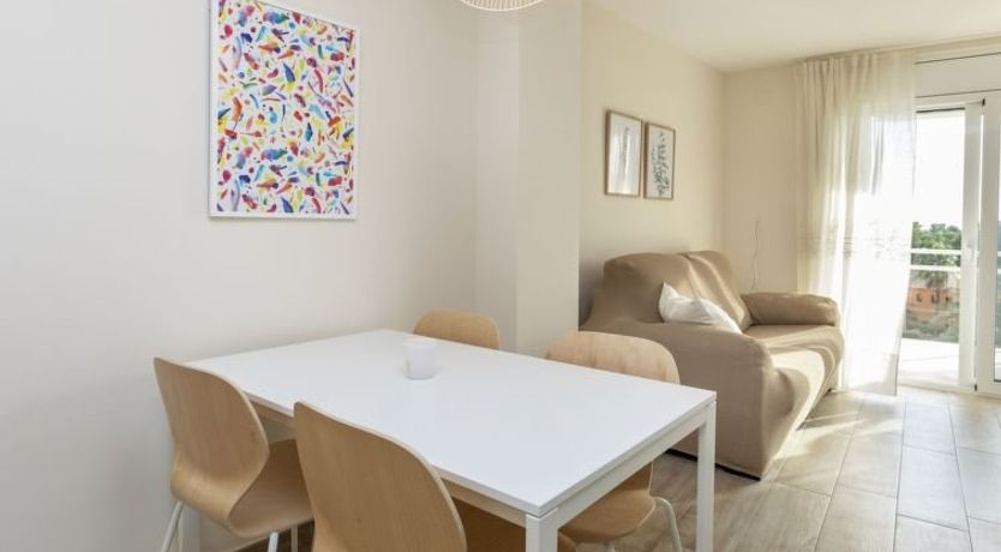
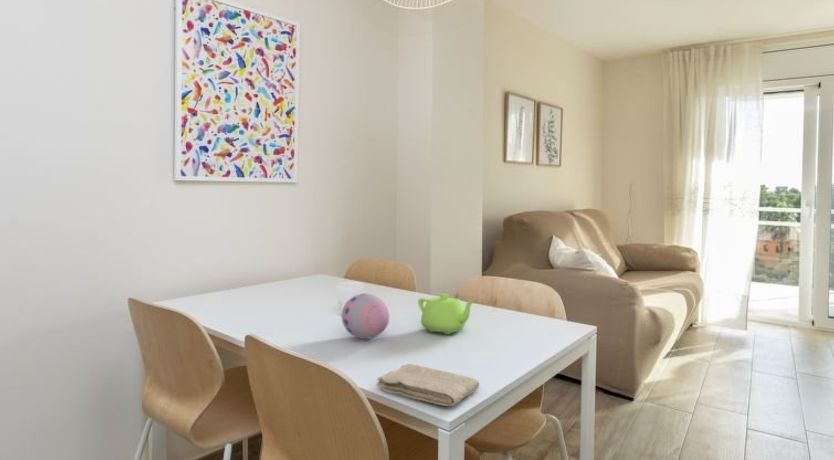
+ decorative egg [340,293,390,340]
+ teapot [417,293,476,335]
+ washcloth [376,363,480,407]
